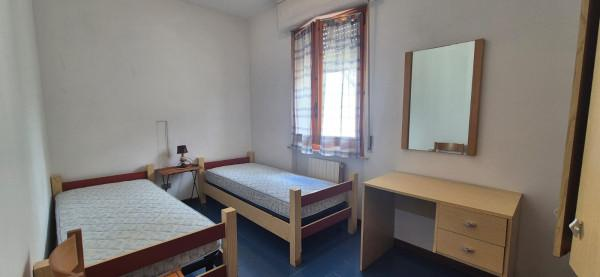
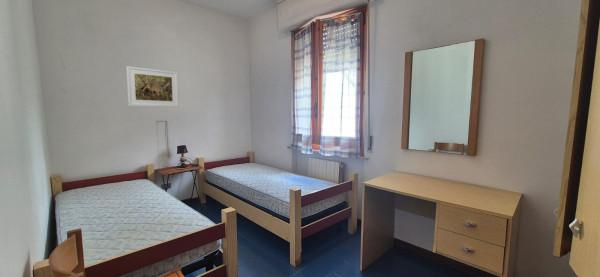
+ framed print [125,65,180,108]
